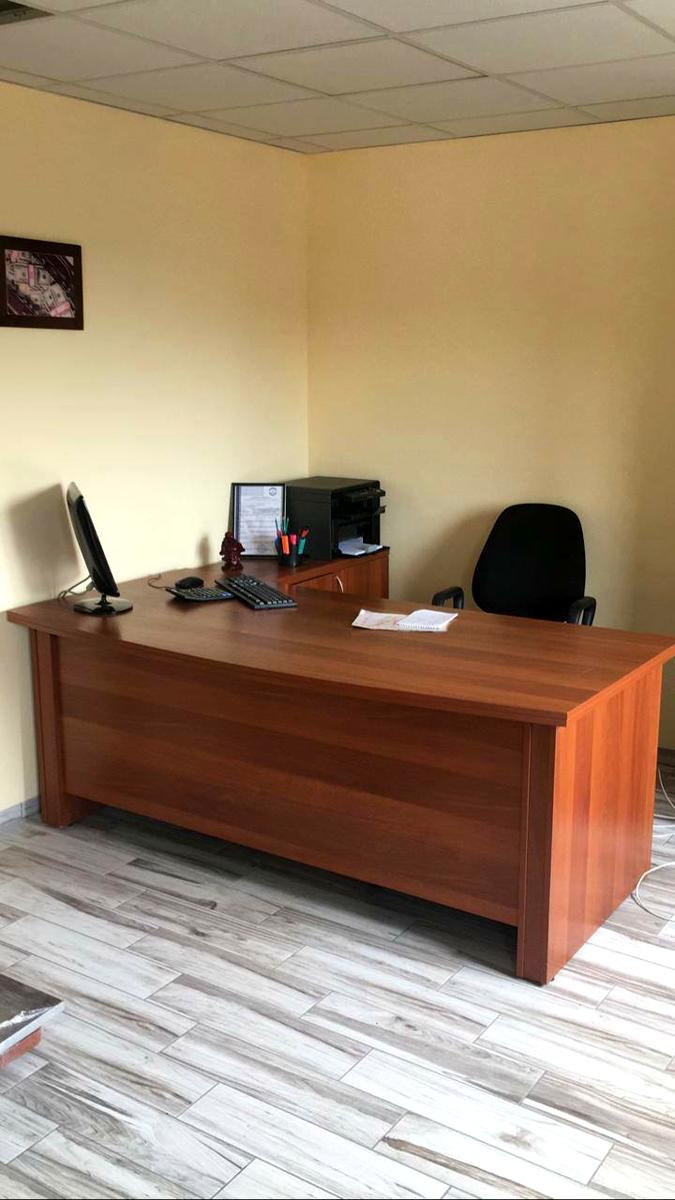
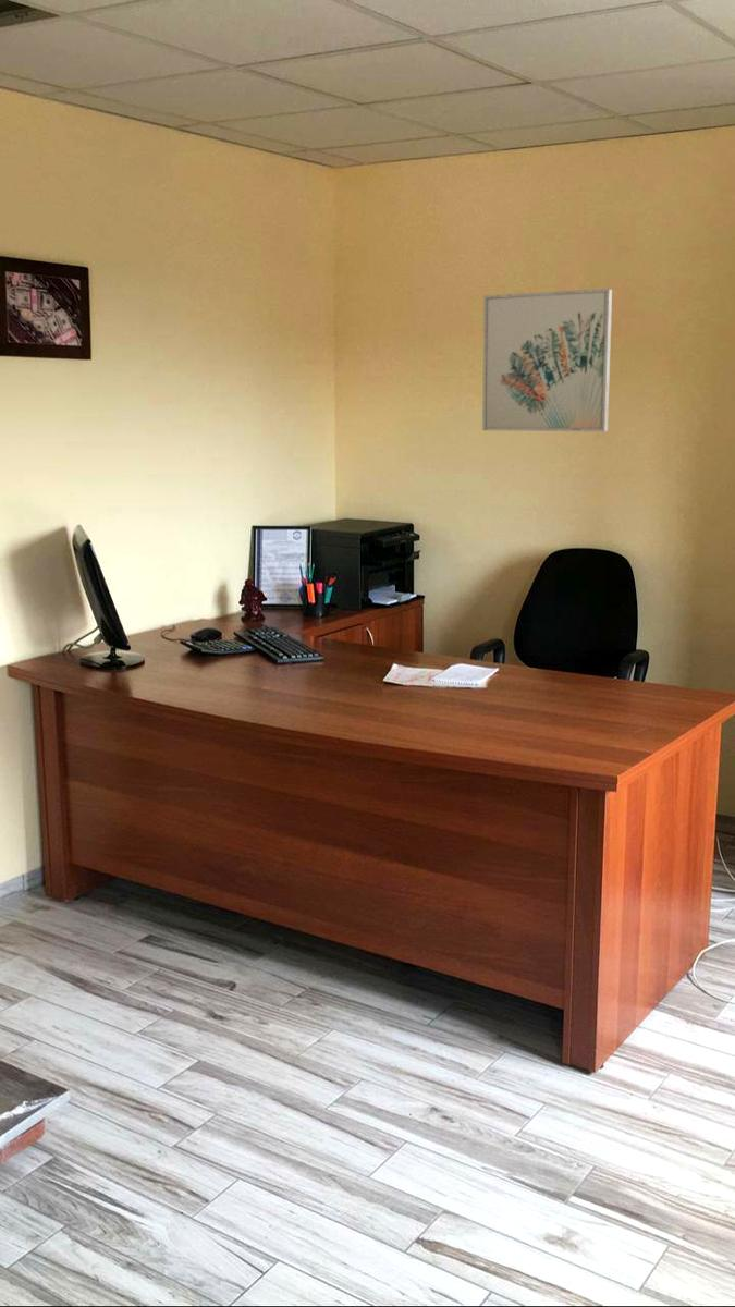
+ wall art [481,288,613,432]
